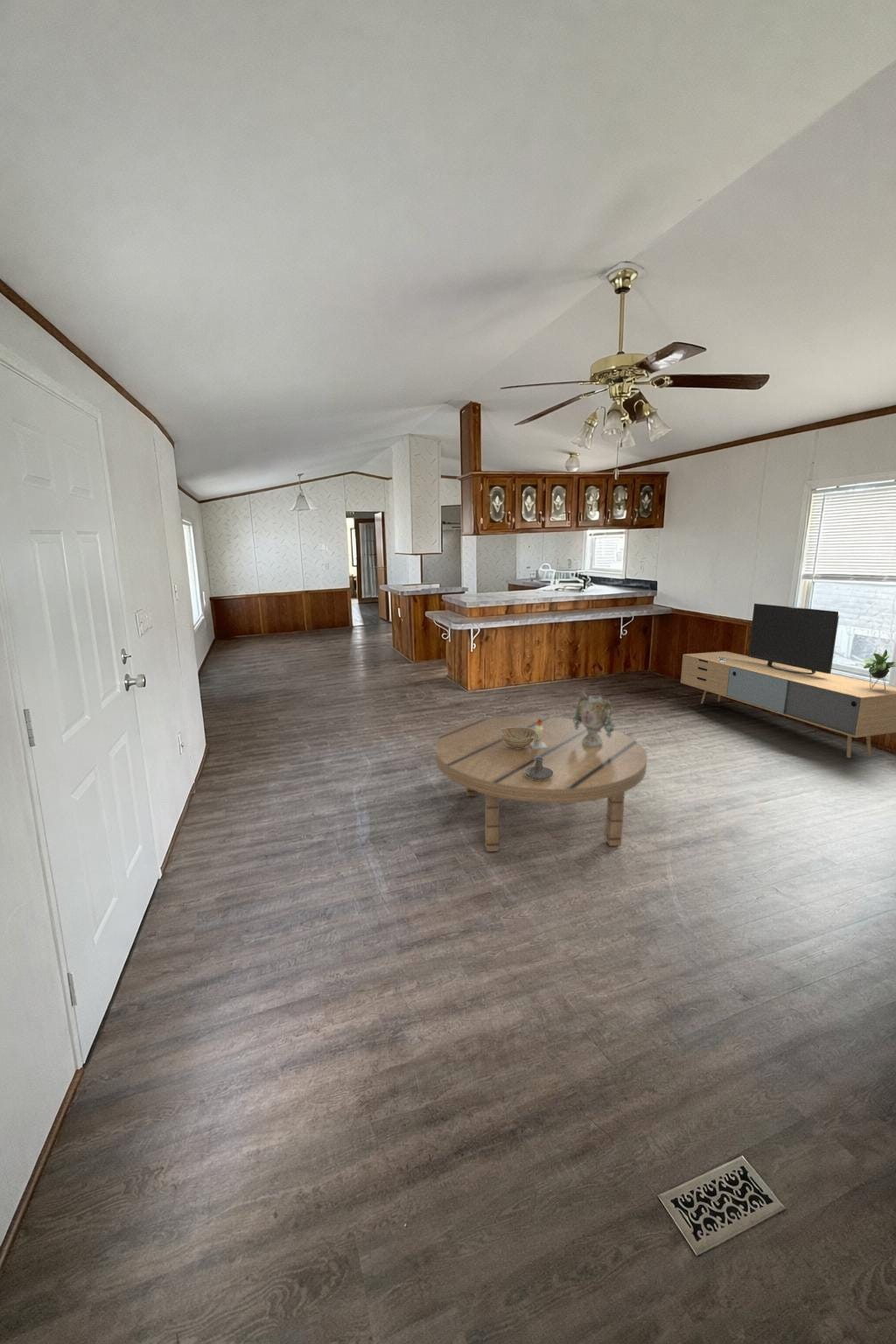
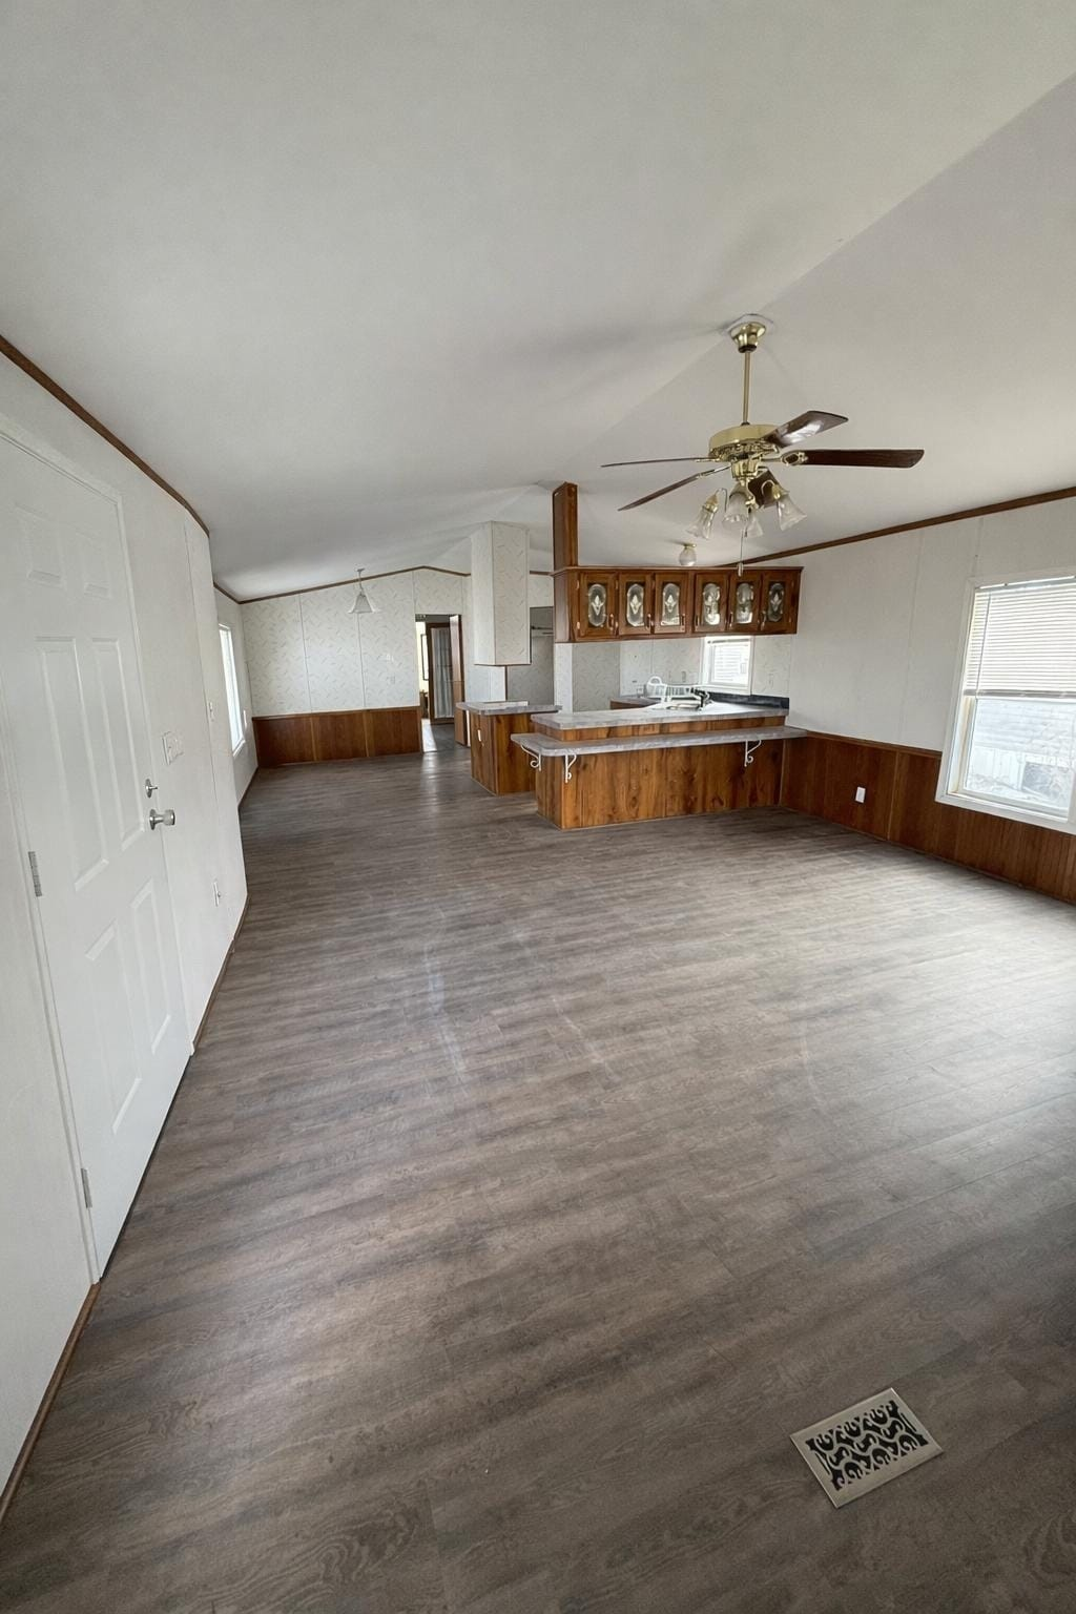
- vase [572,690,616,746]
- media console [680,603,896,759]
- candle holder [524,757,554,780]
- decorative bowl [499,727,540,748]
- dining table [435,715,648,852]
